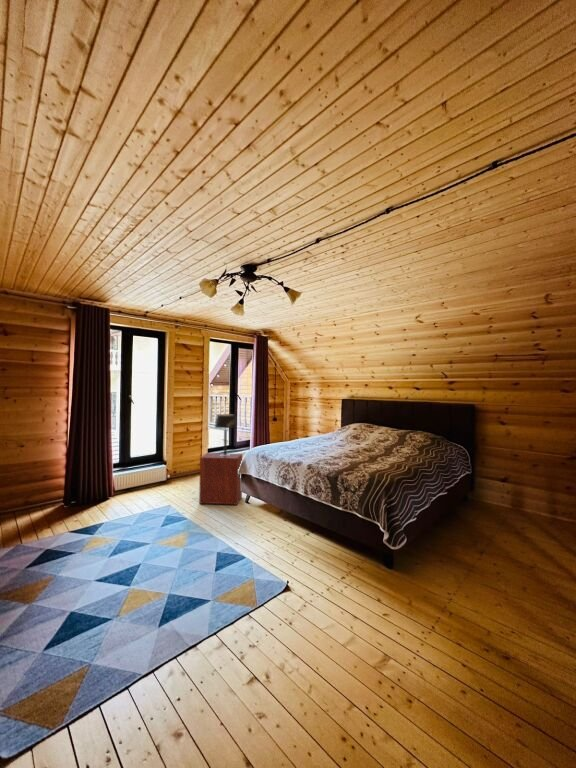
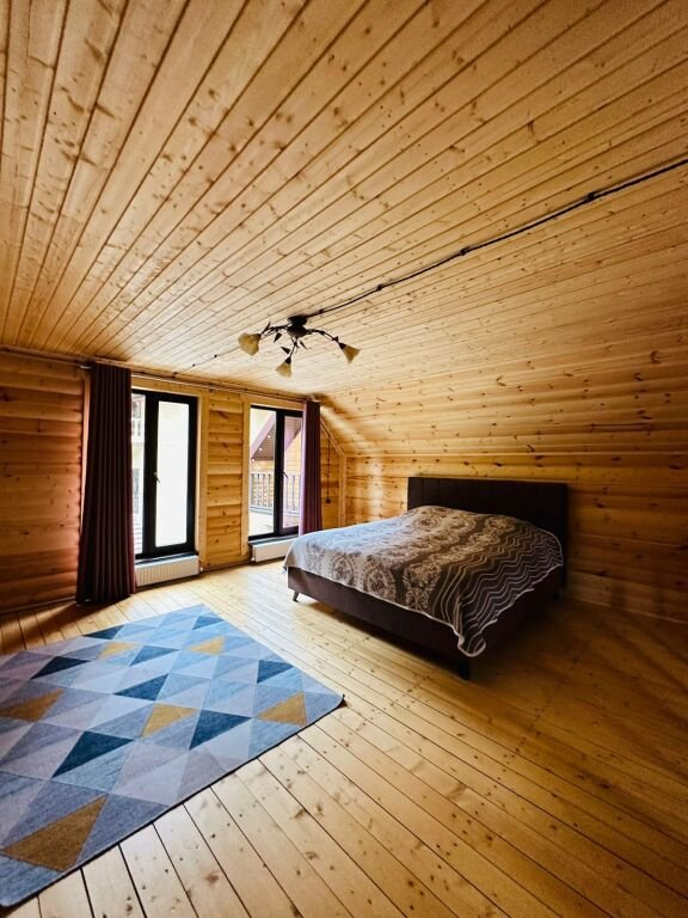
- table lamp [214,413,237,456]
- nightstand [198,452,243,506]
